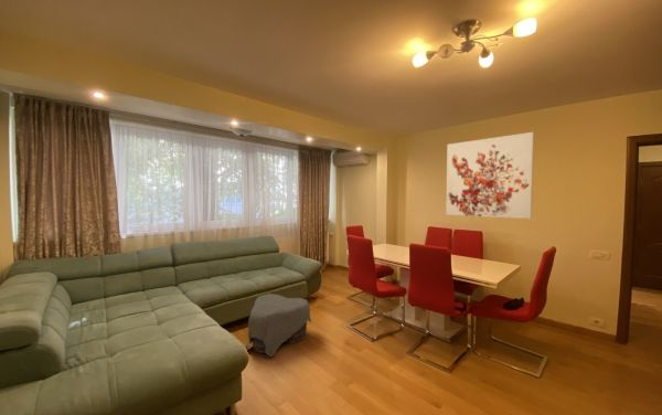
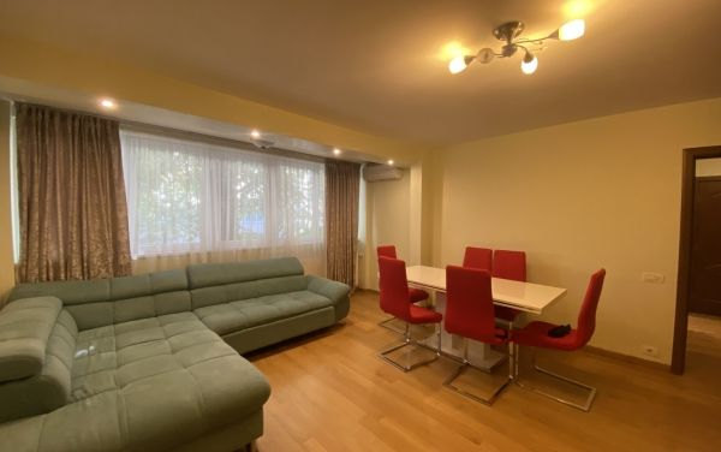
- wall art [445,131,535,220]
- ottoman [244,292,312,358]
